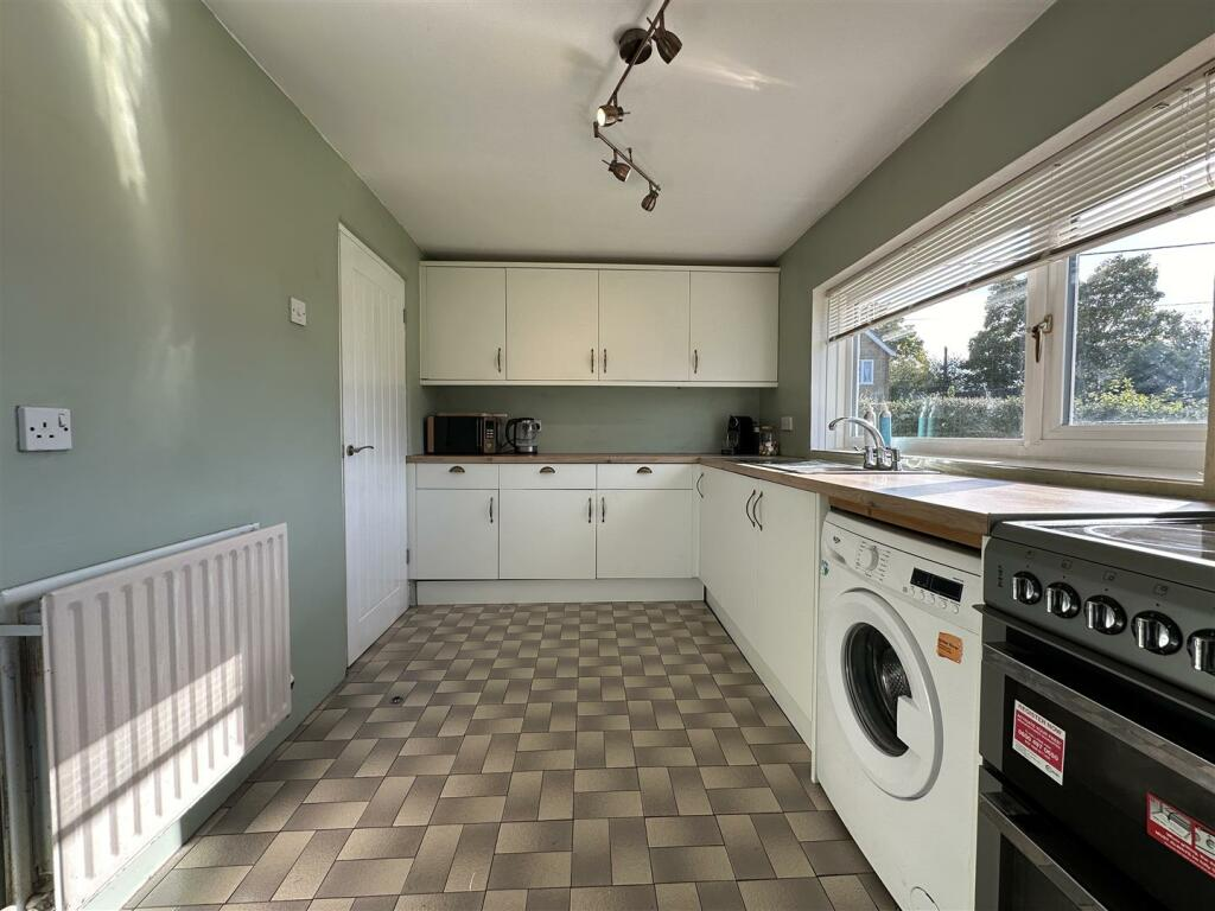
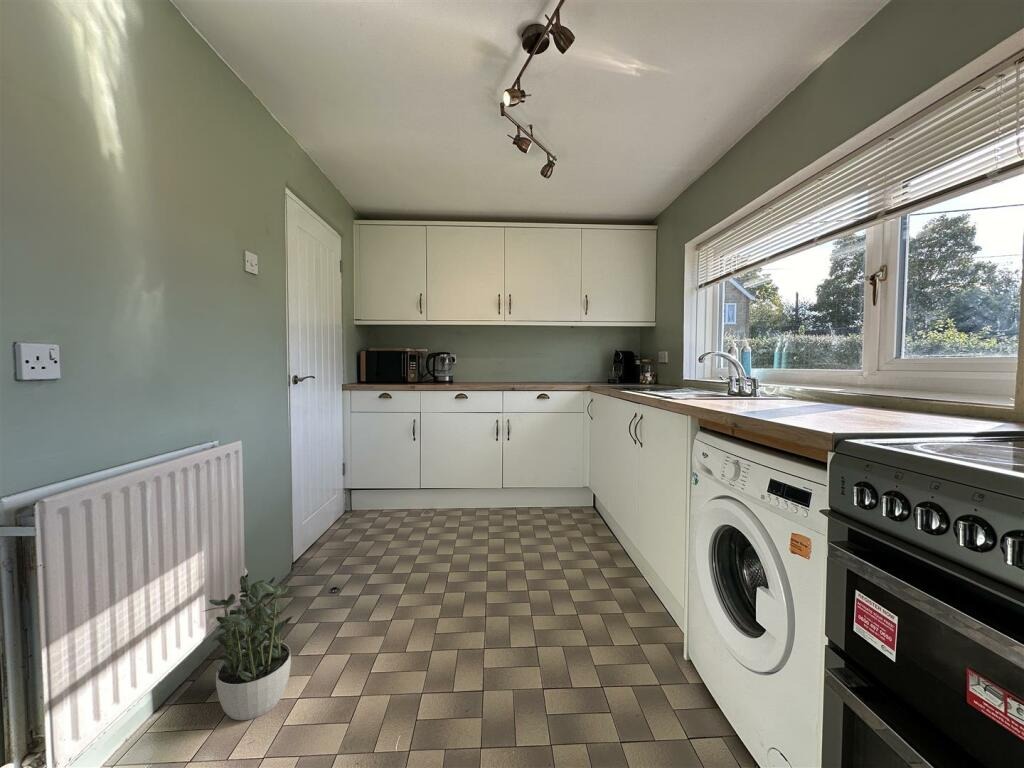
+ potted plant [202,575,295,721]
